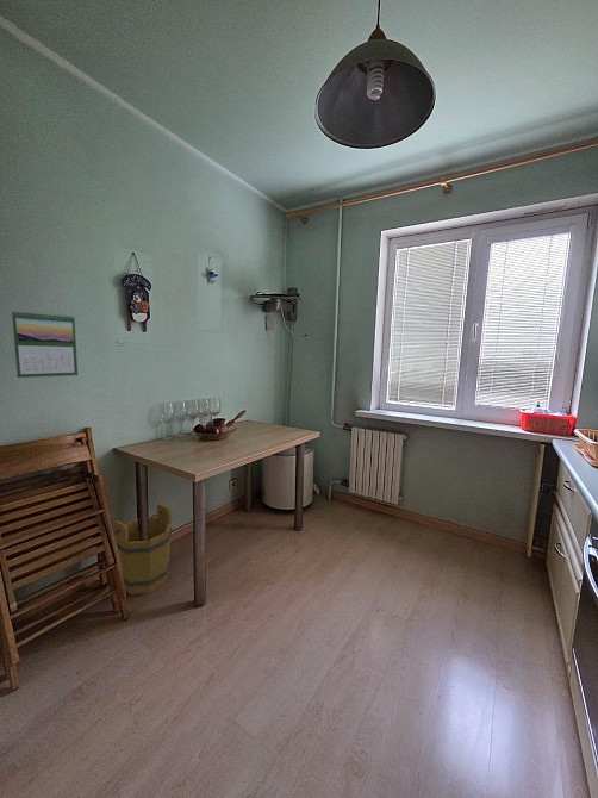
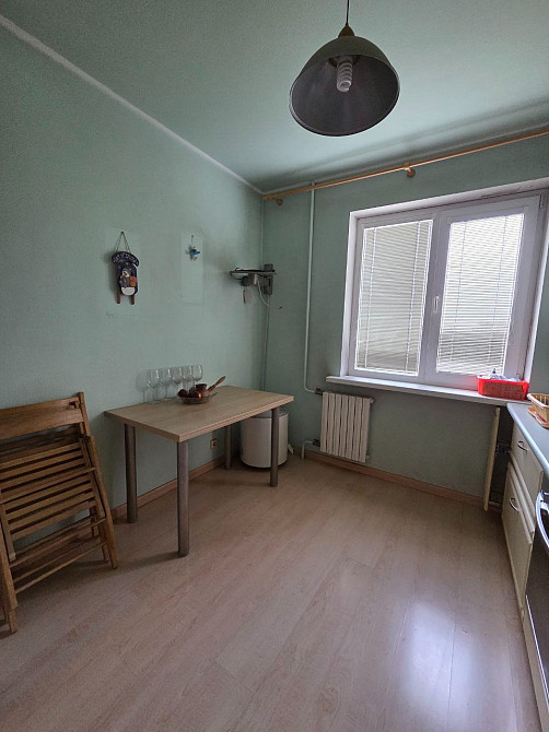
- bucket [112,503,173,596]
- calendar [11,310,79,379]
